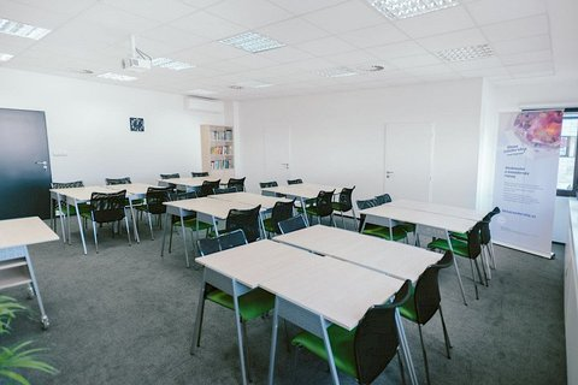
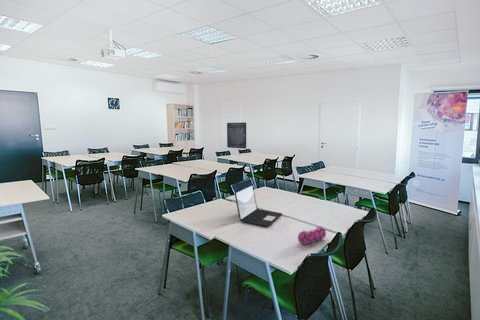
+ laptop [234,183,283,227]
+ pencil case [297,225,327,246]
+ wall art [226,122,247,150]
